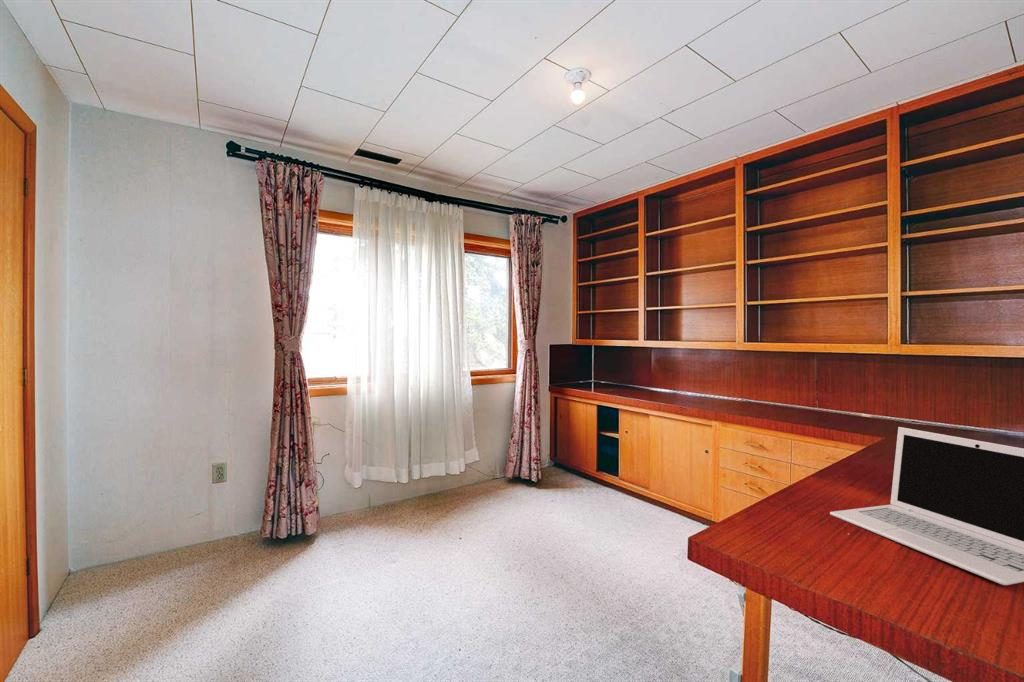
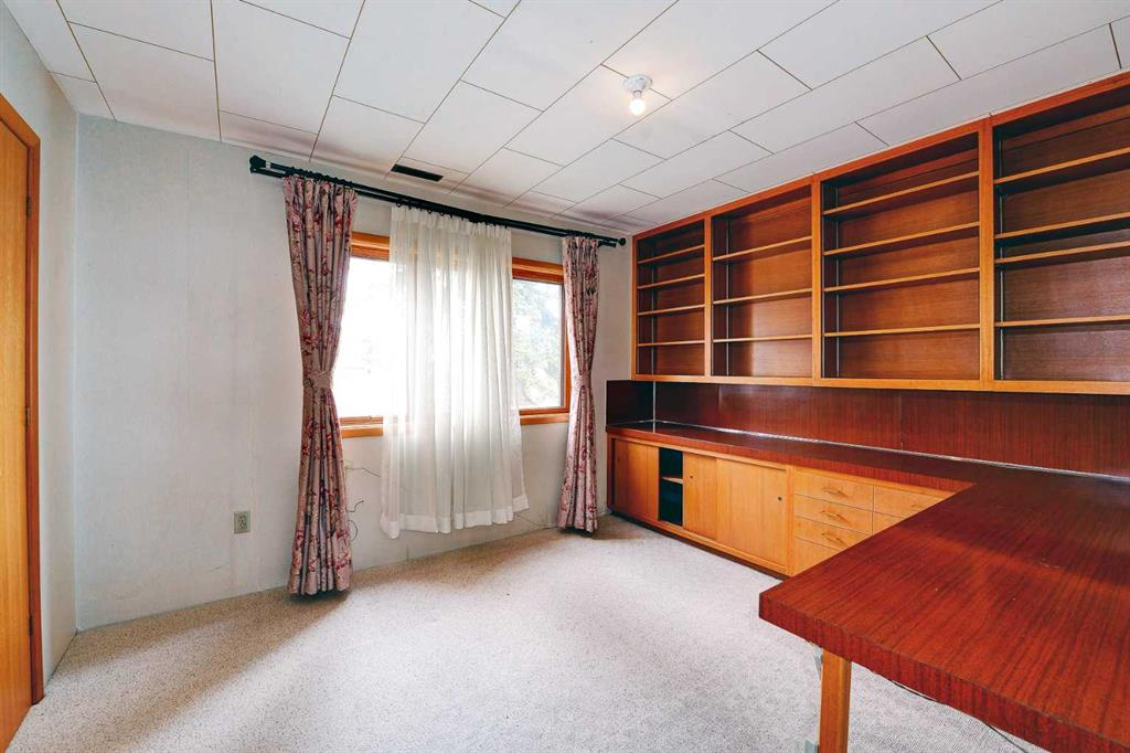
- laptop [829,426,1024,586]
